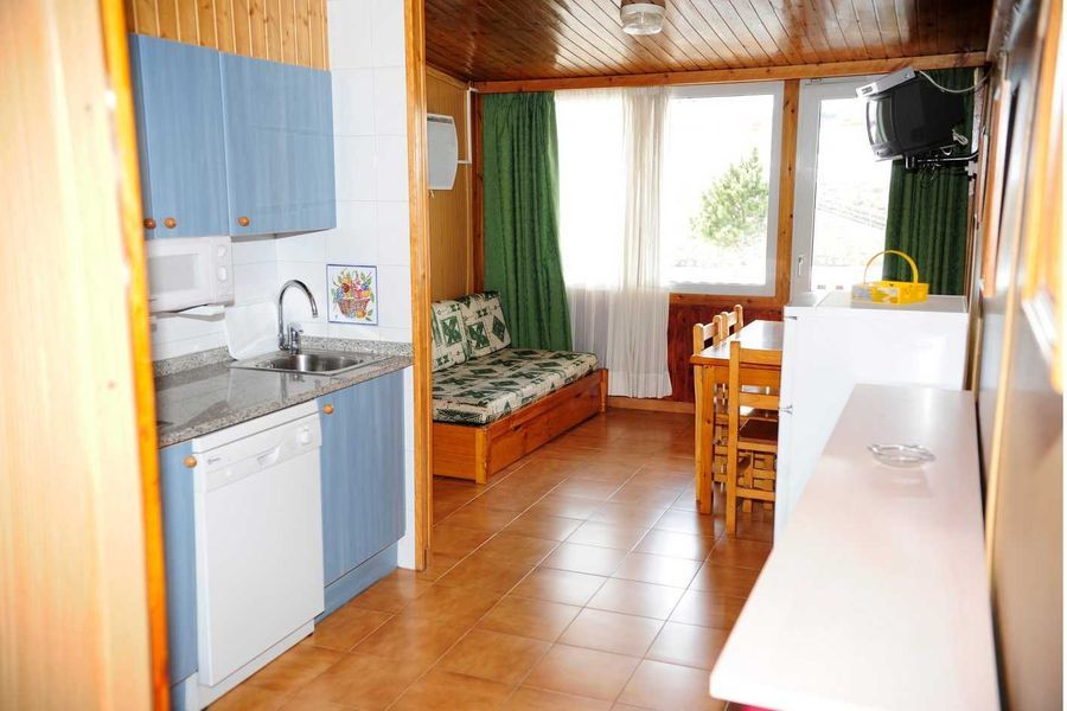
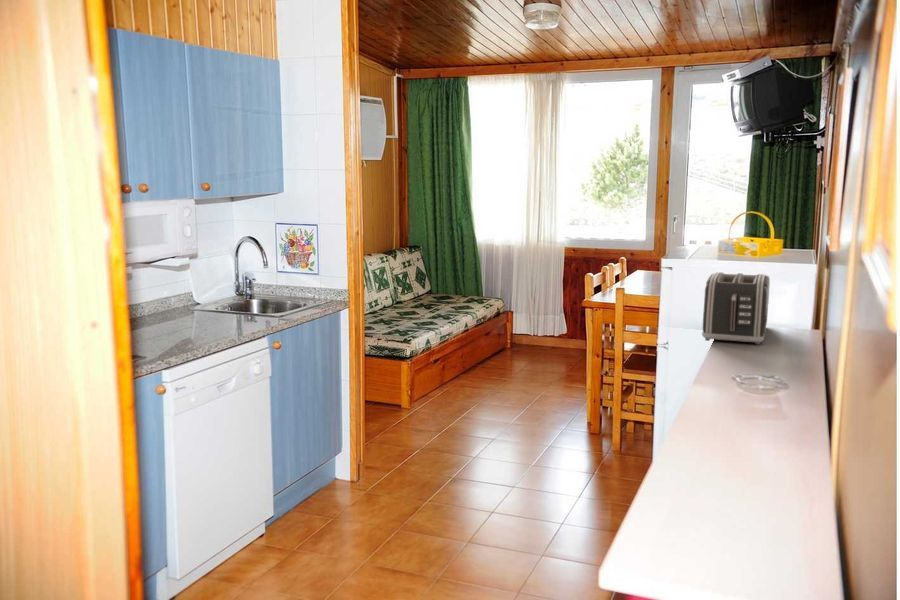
+ toaster [701,271,771,346]
